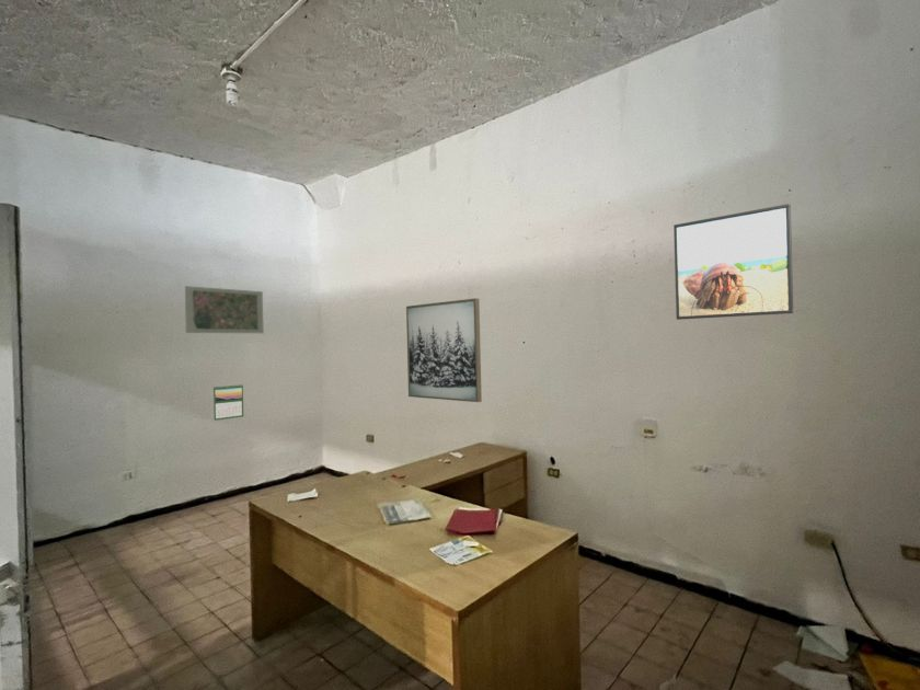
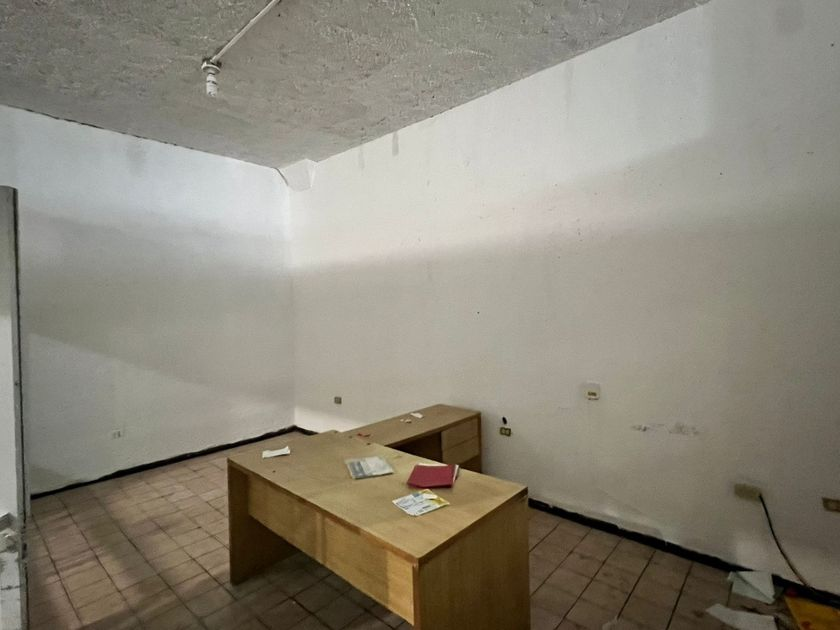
- road map [184,285,265,334]
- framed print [672,203,794,321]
- calendar [212,383,244,422]
- wall art [405,297,483,403]
